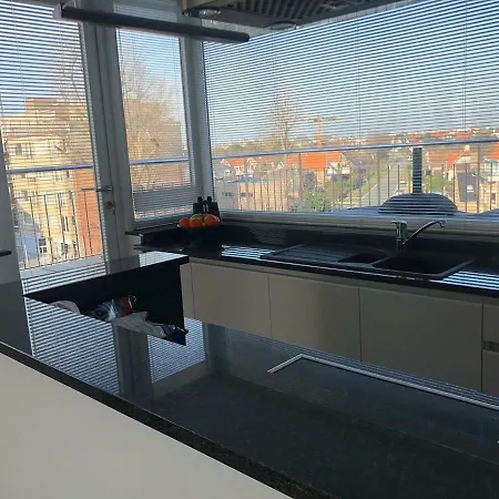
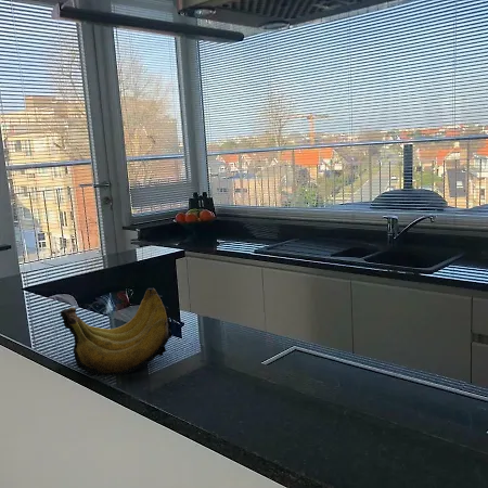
+ banana bunch [60,287,174,377]
